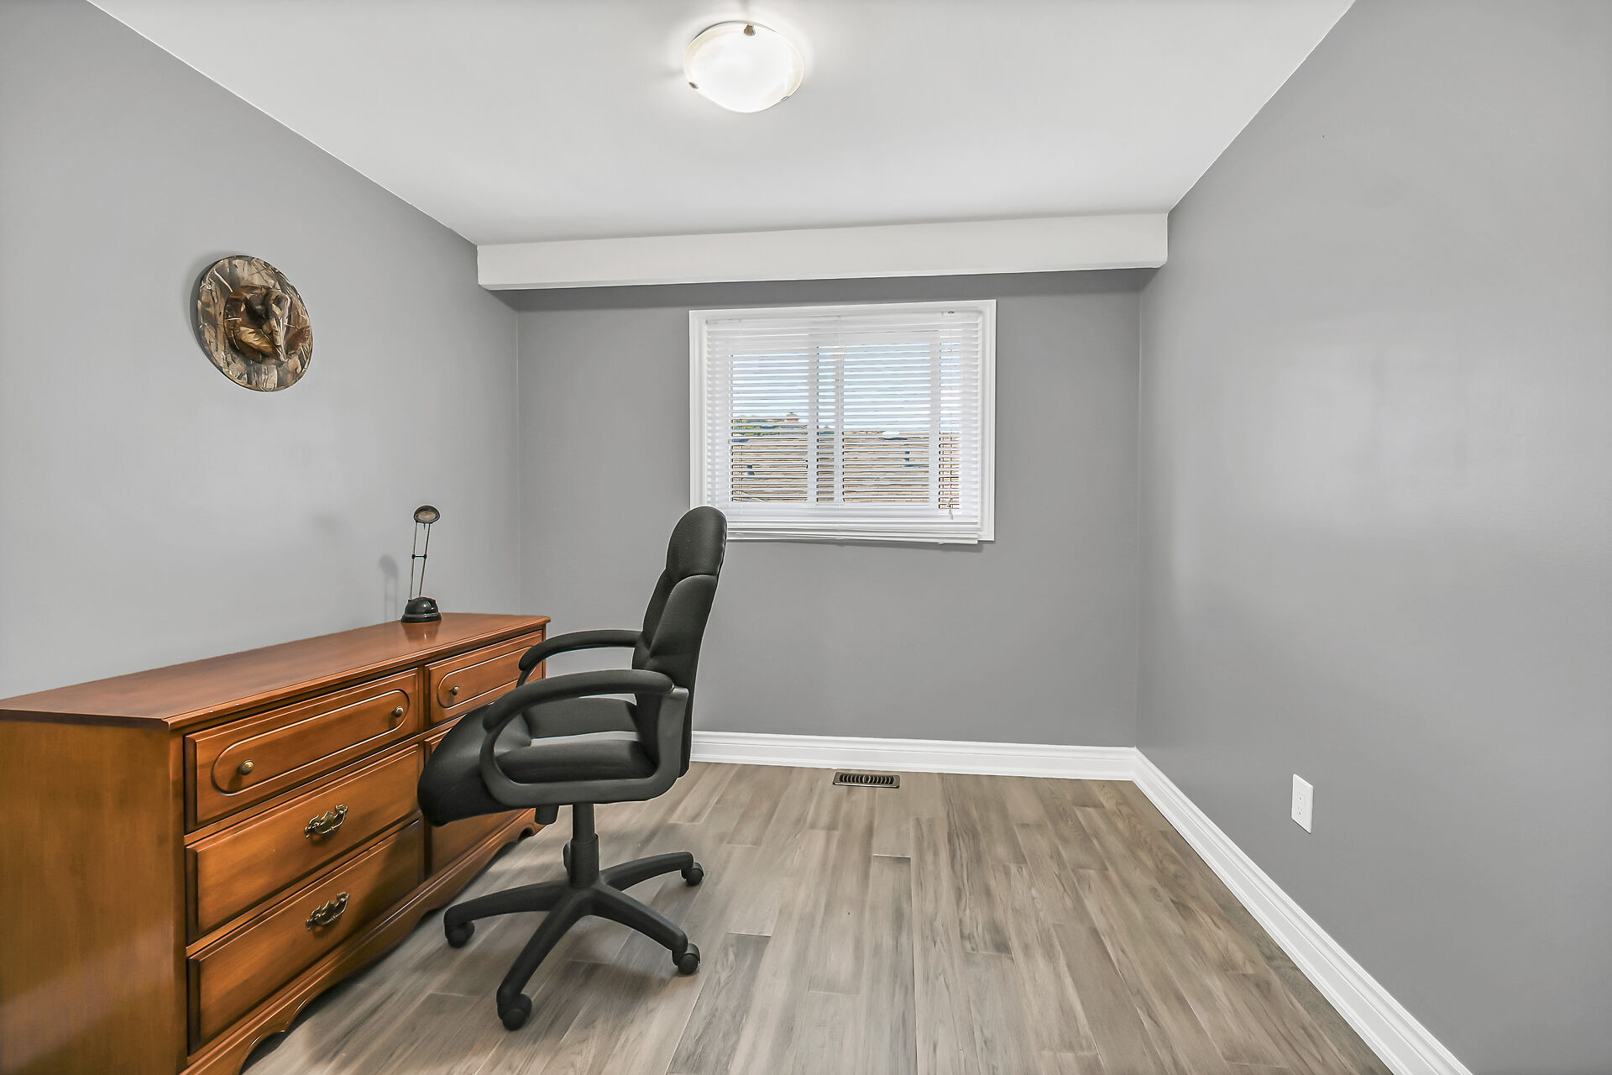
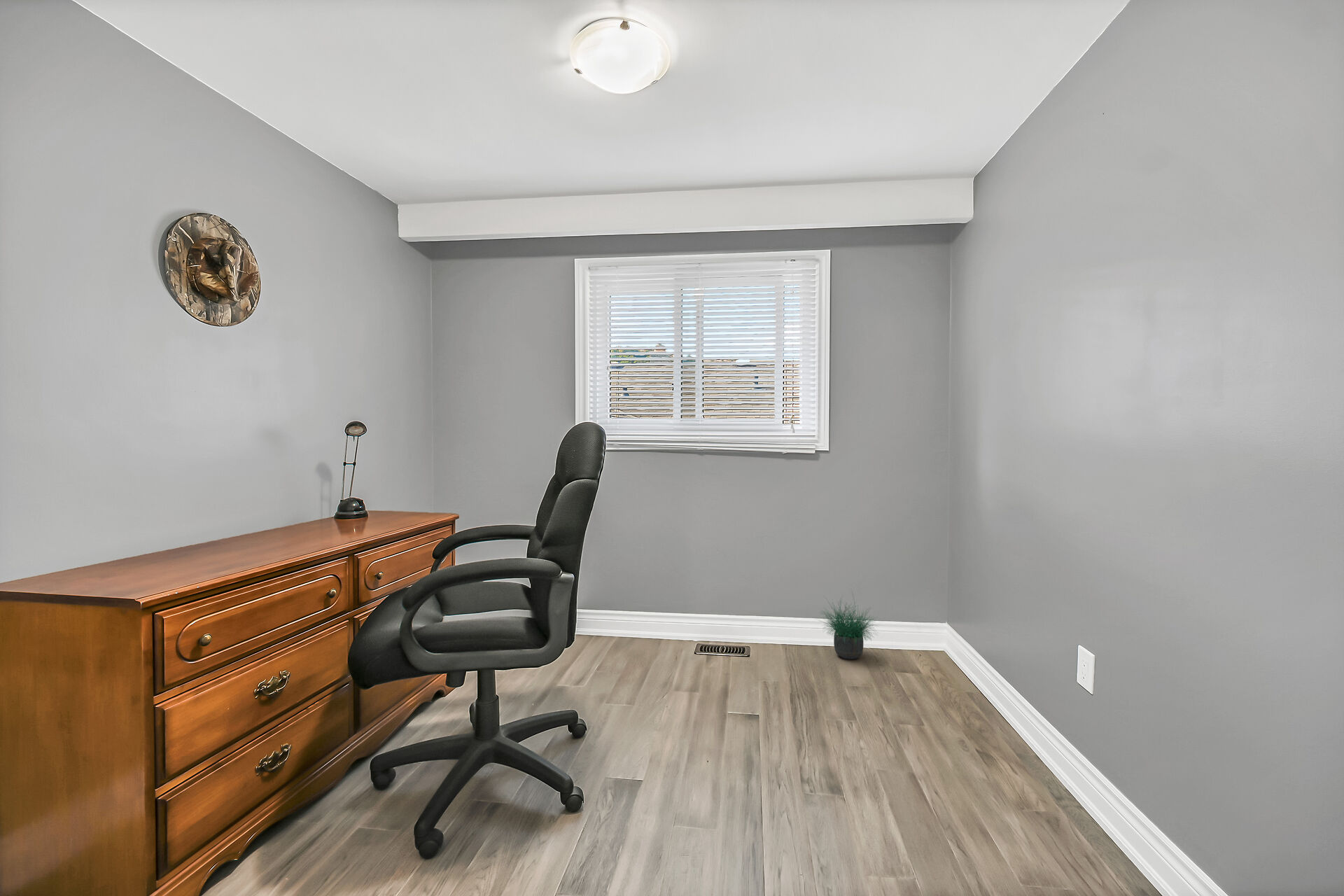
+ potted plant [816,589,881,660]
